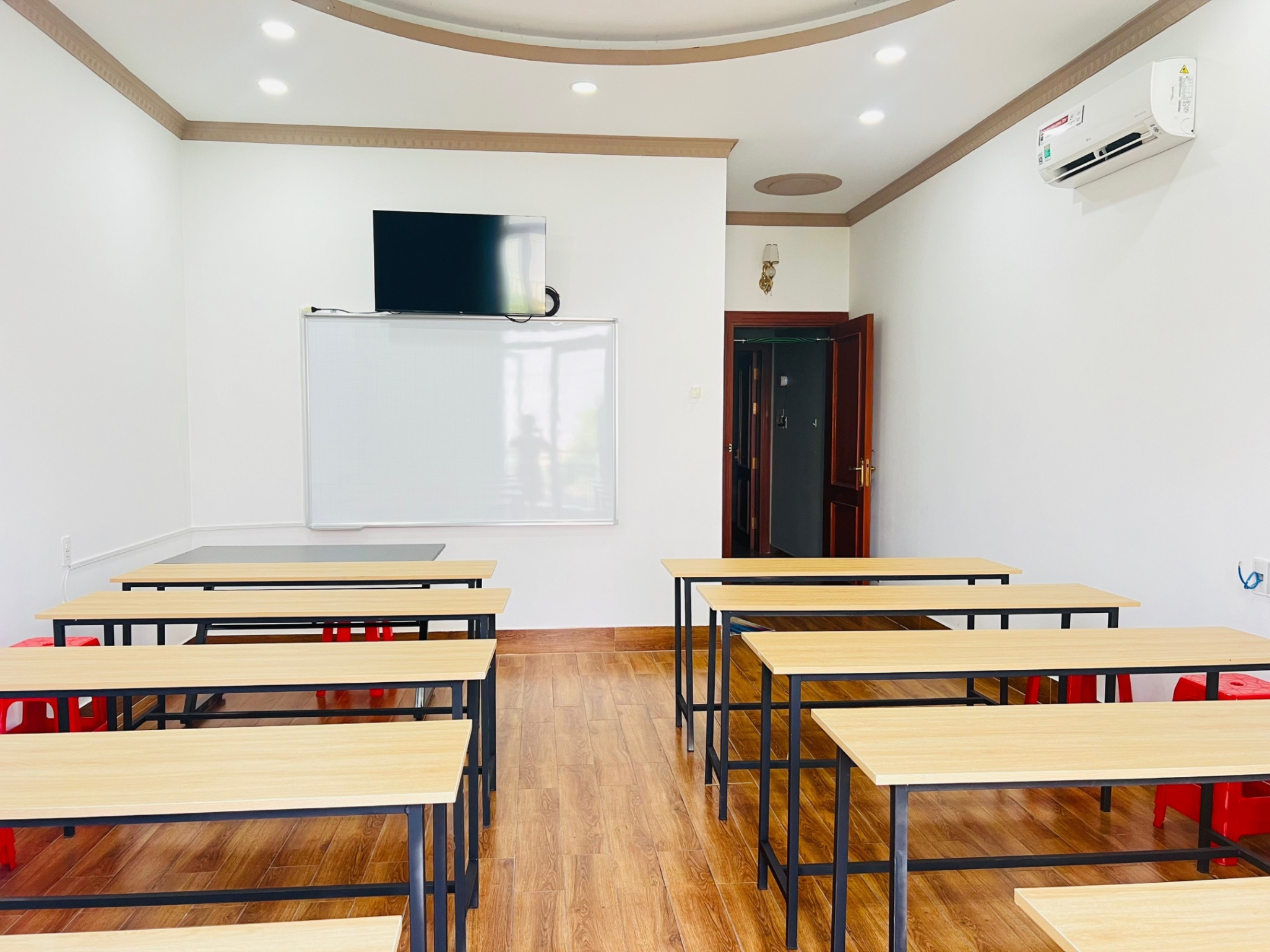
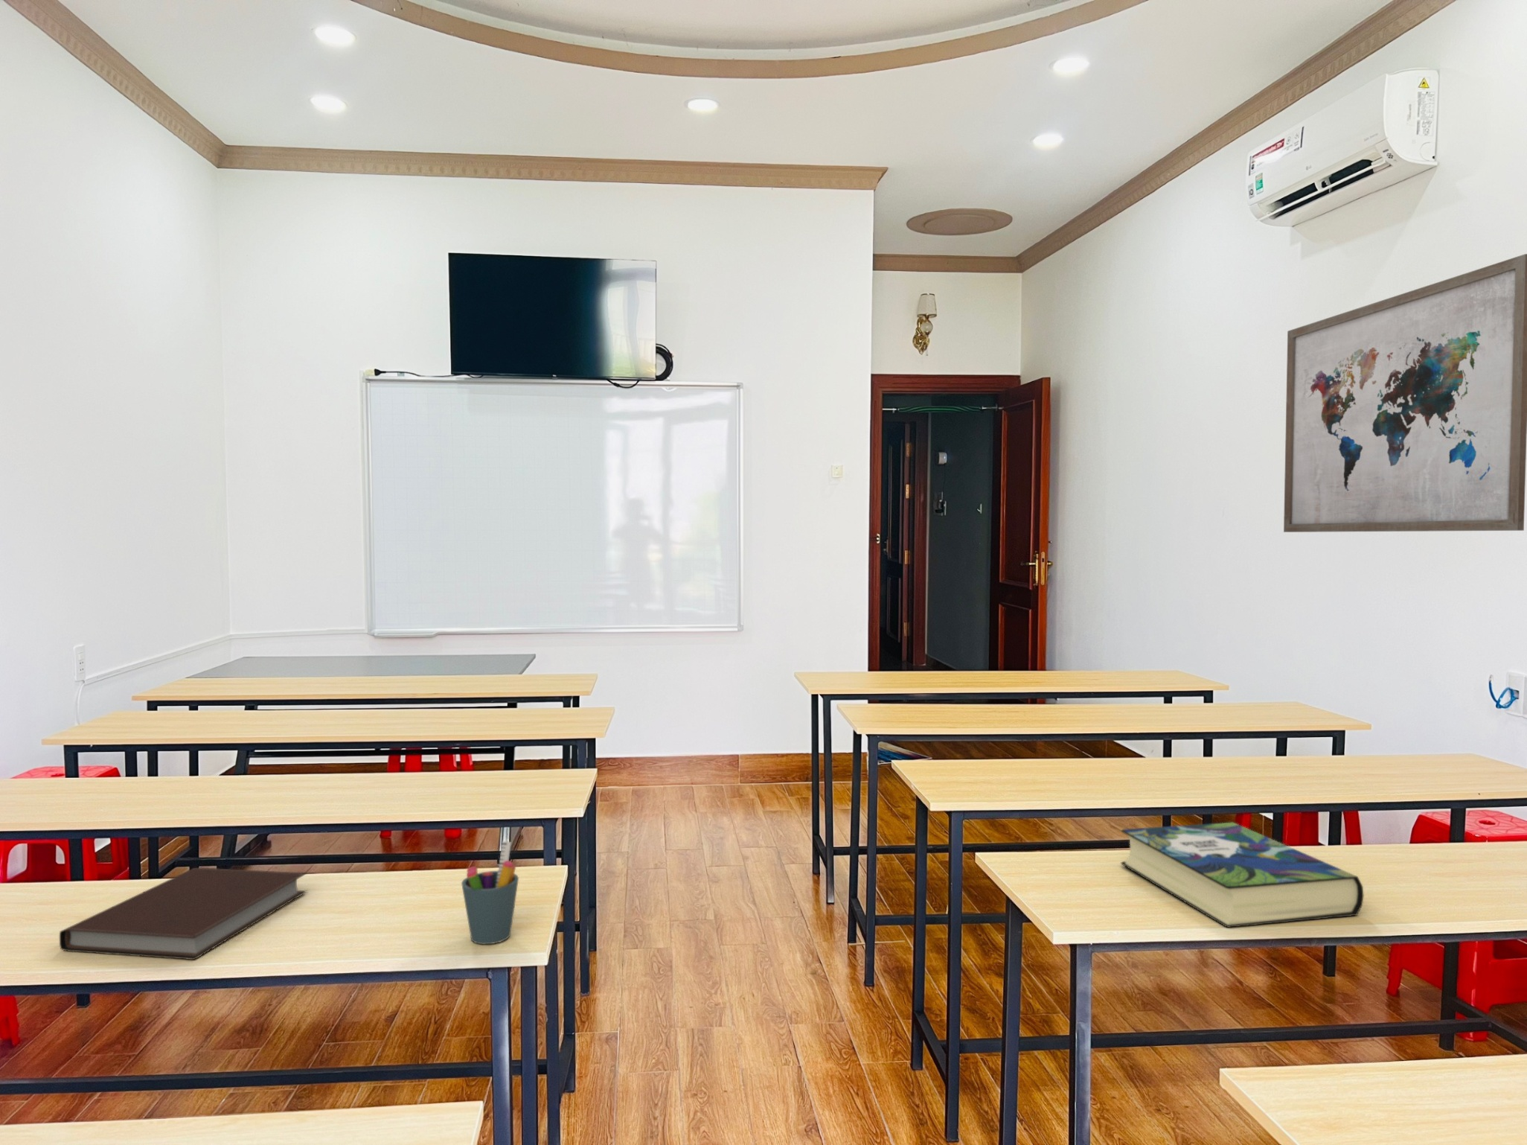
+ notebook [59,867,308,960]
+ book [1119,821,1365,929]
+ wall art [1283,253,1527,533]
+ pen holder [461,841,519,944]
